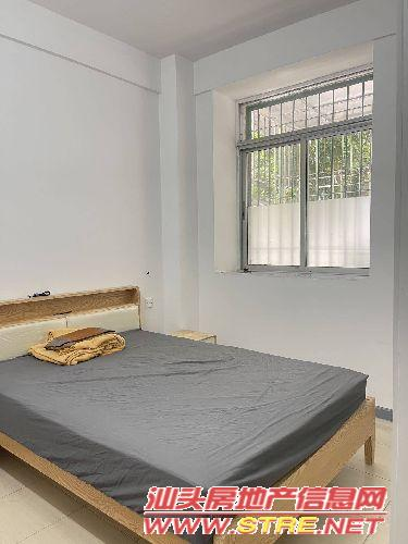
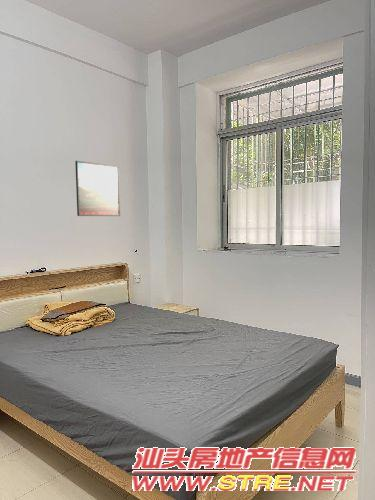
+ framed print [74,160,121,217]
